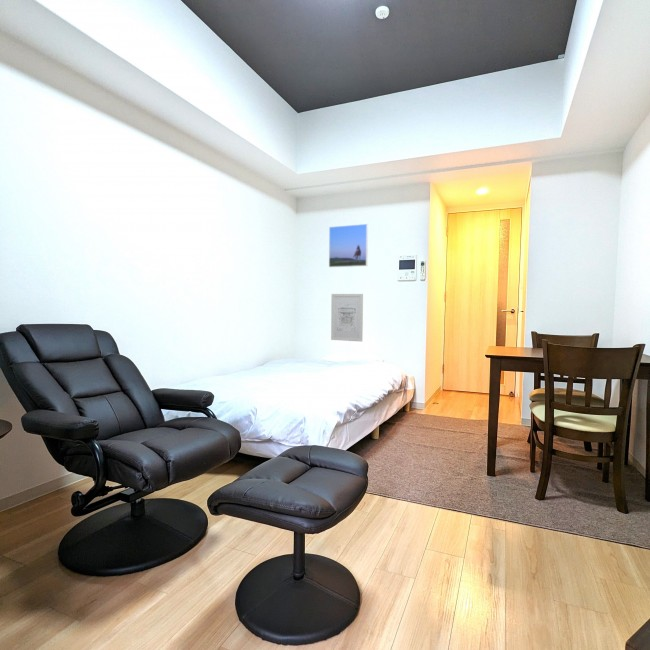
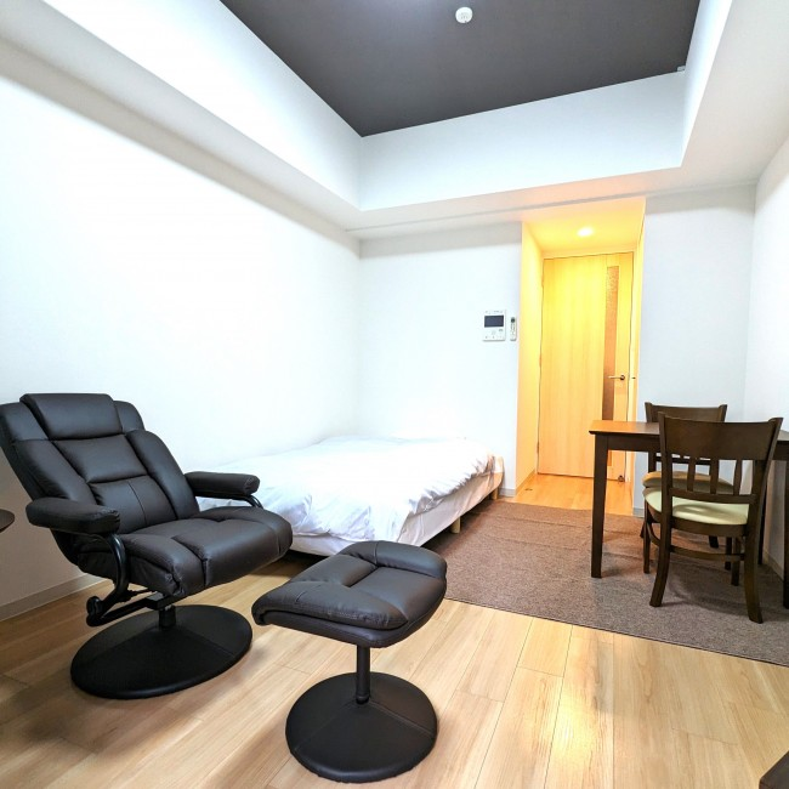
- wall art [330,293,364,343]
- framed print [328,223,369,268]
